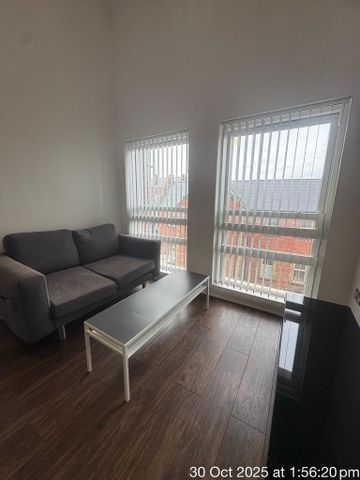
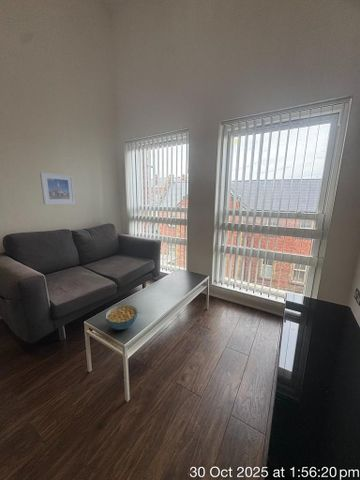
+ cereal bowl [105,304,139,331]
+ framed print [39,171,76,206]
